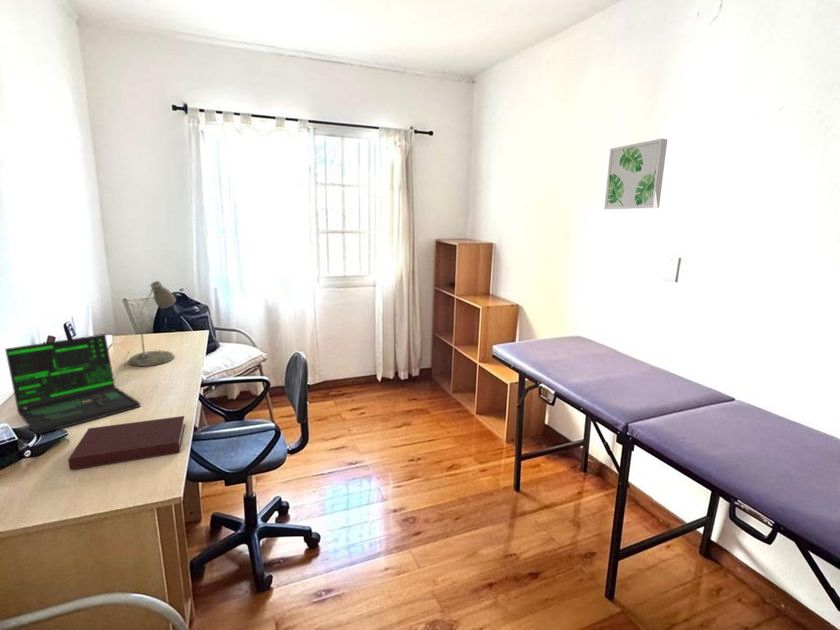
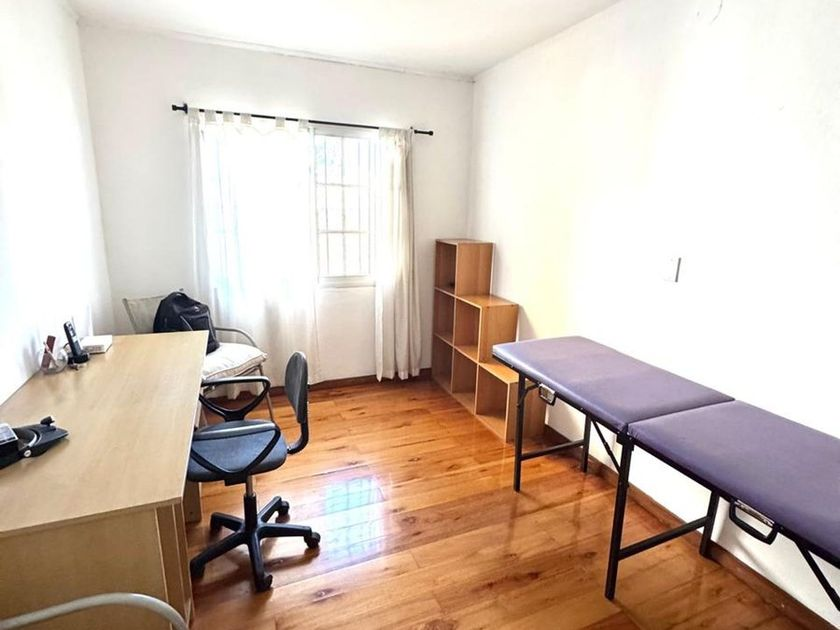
- wall art [603,138,668,211]
- laptop [4,333,141,435]
- desk lamp [128,280,177,367]
- notebook [67,415,186,471]
